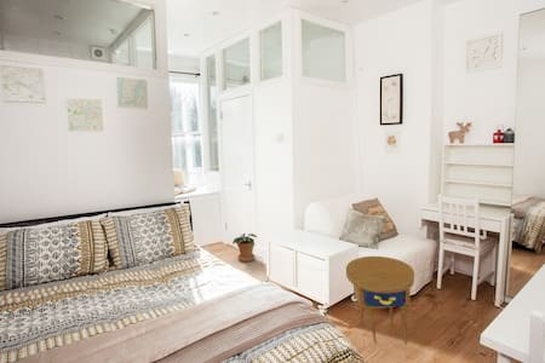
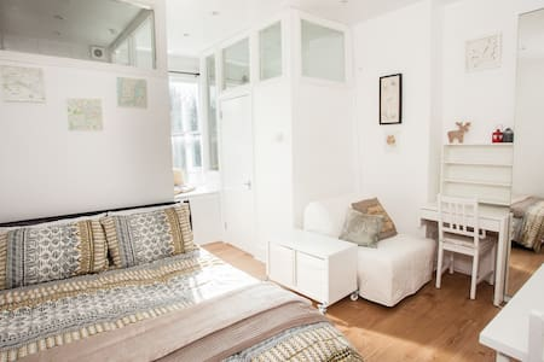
- side table [345,255,415,346]
- potted plant [231,232,258,263]
